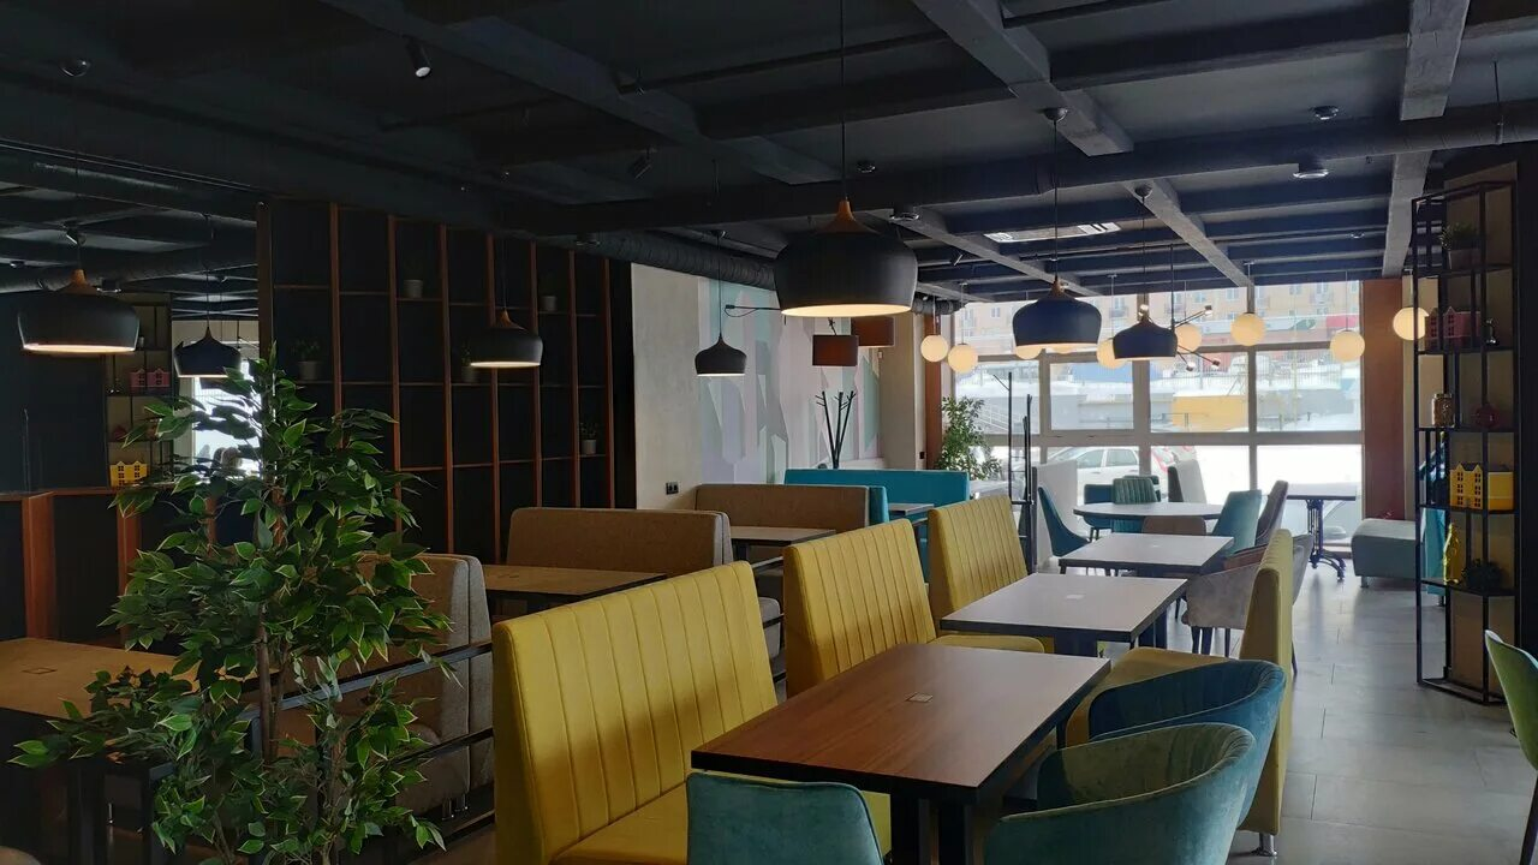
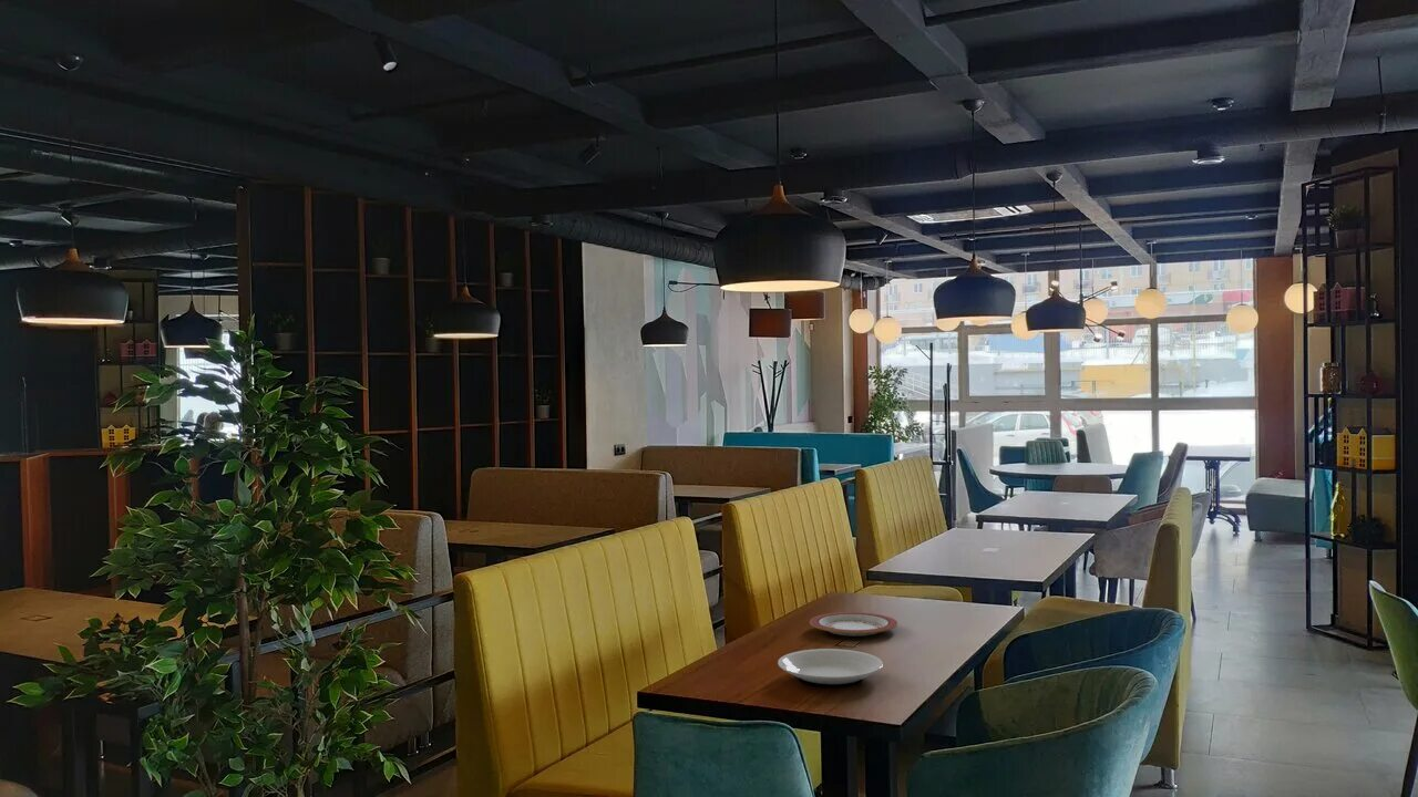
+ plate [777,648,884,689]
+ plate [809,611,898,638]
